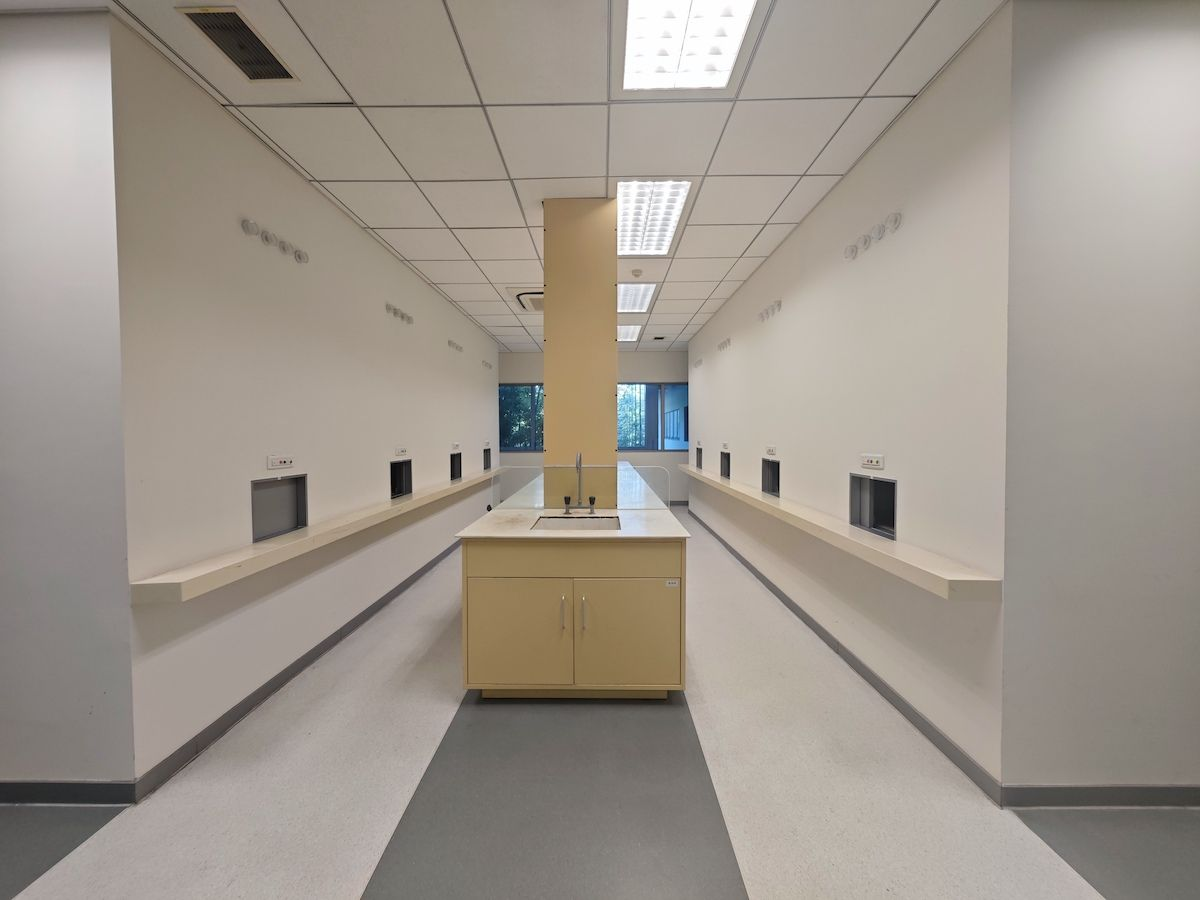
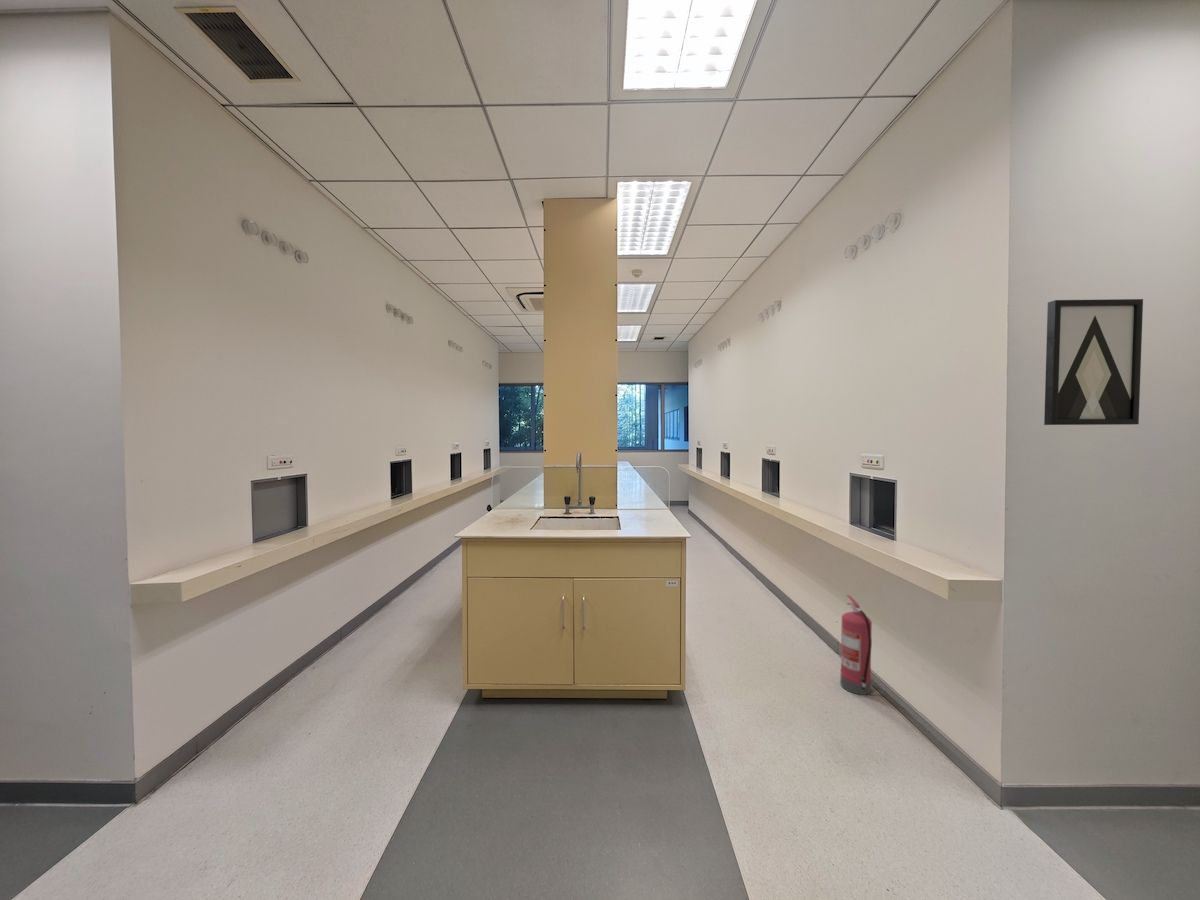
+ wall art [1043,298,1144,426]
+ fire extinguisher [839,594,873,696]
